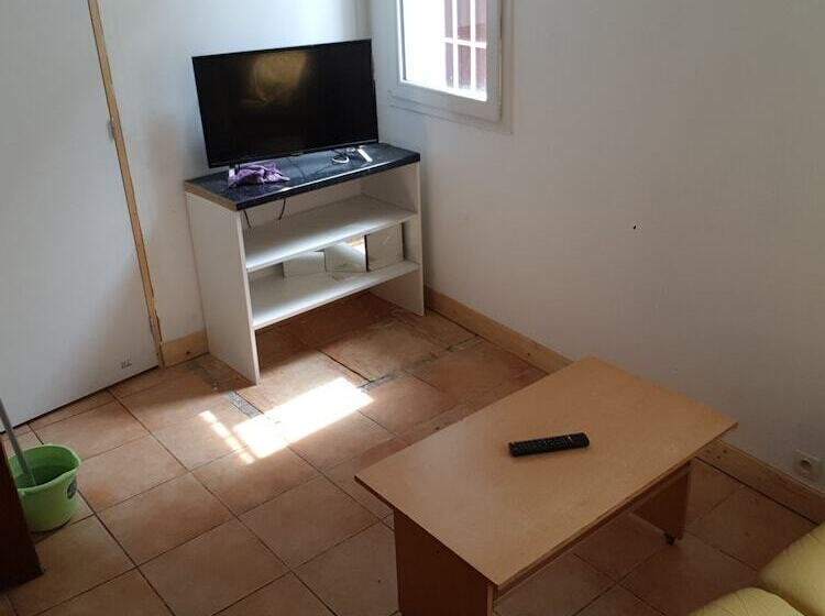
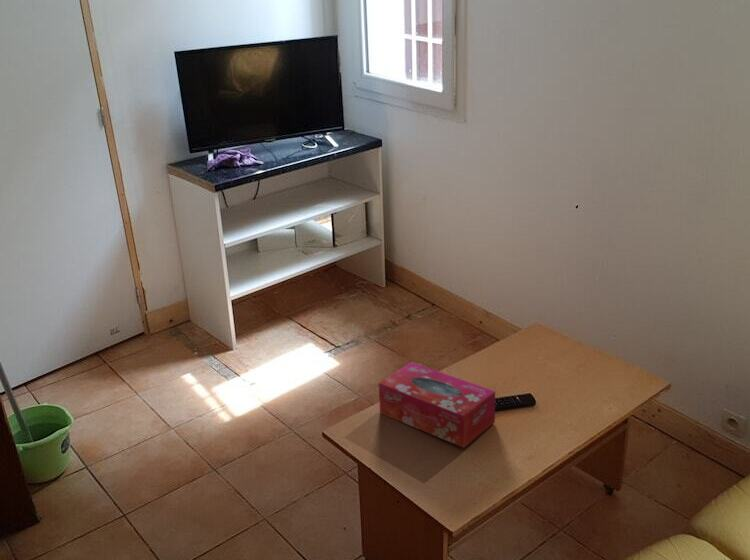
+ tissue box [378,361,496,449]
